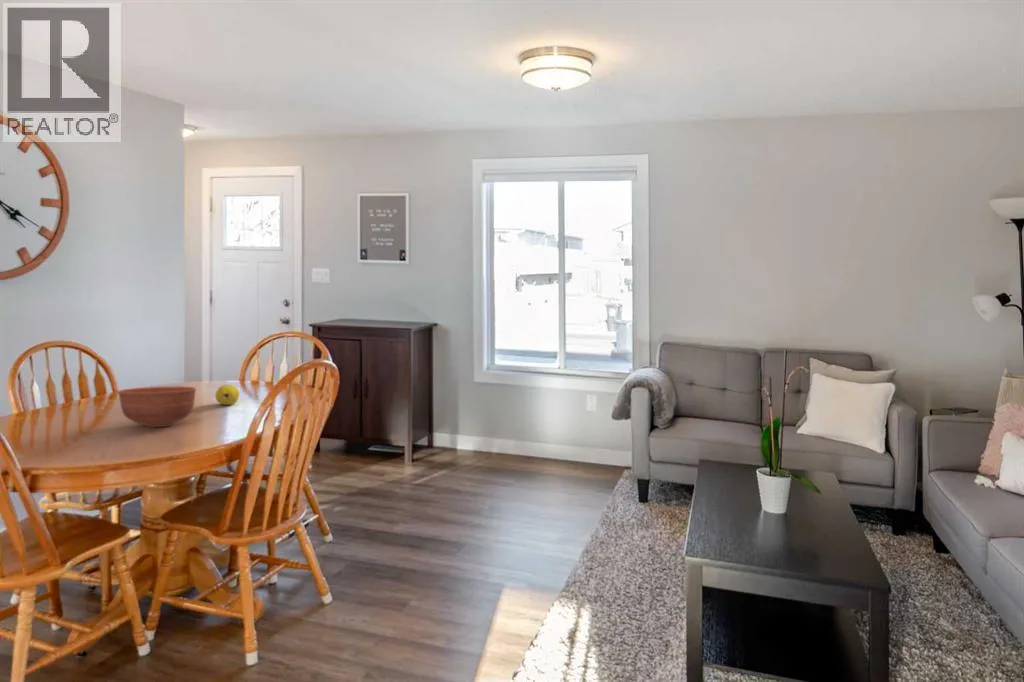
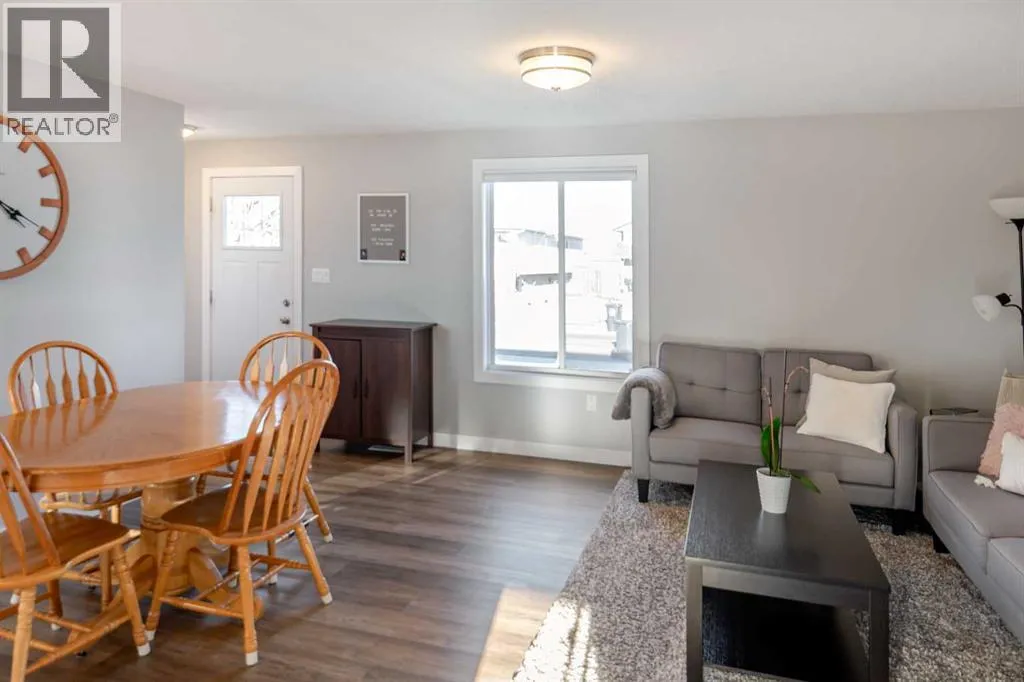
- bowl [117,385,197,428]
- fruit [214,384,240,406]
